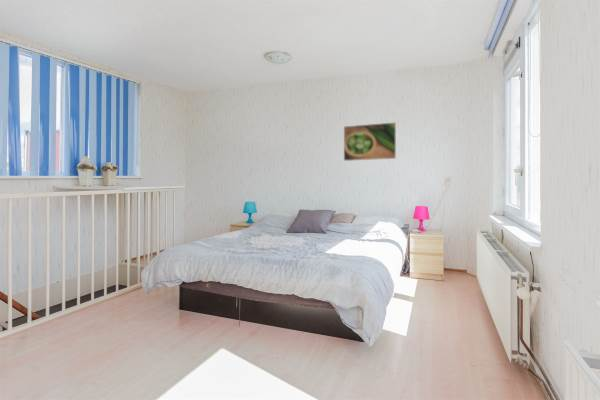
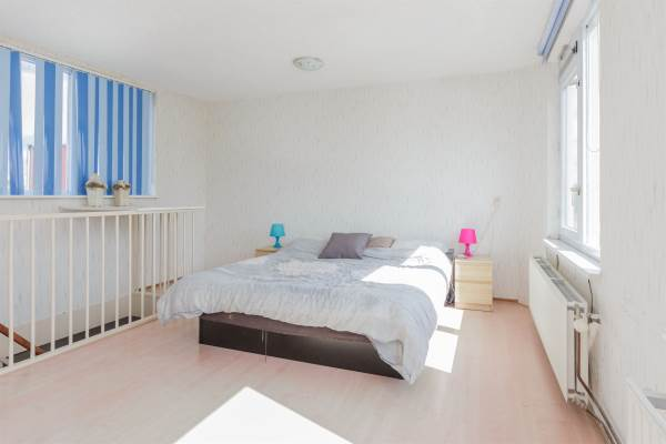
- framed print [343,121,397,162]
